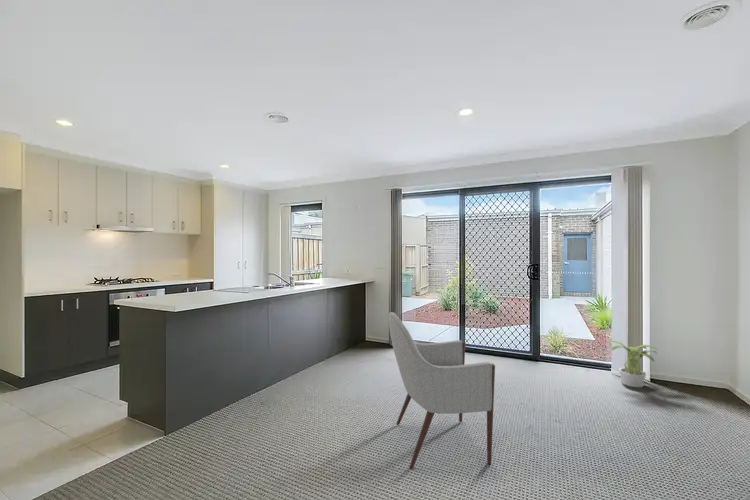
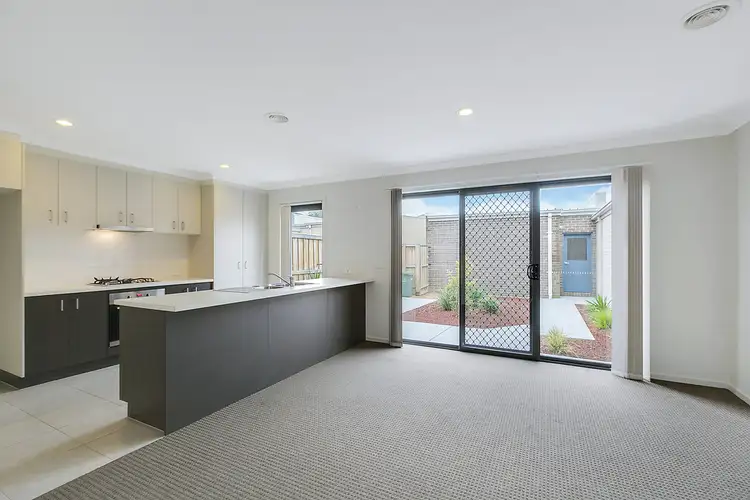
- chair [388,311,496,470]
- potted plant [607,340,659,388]
